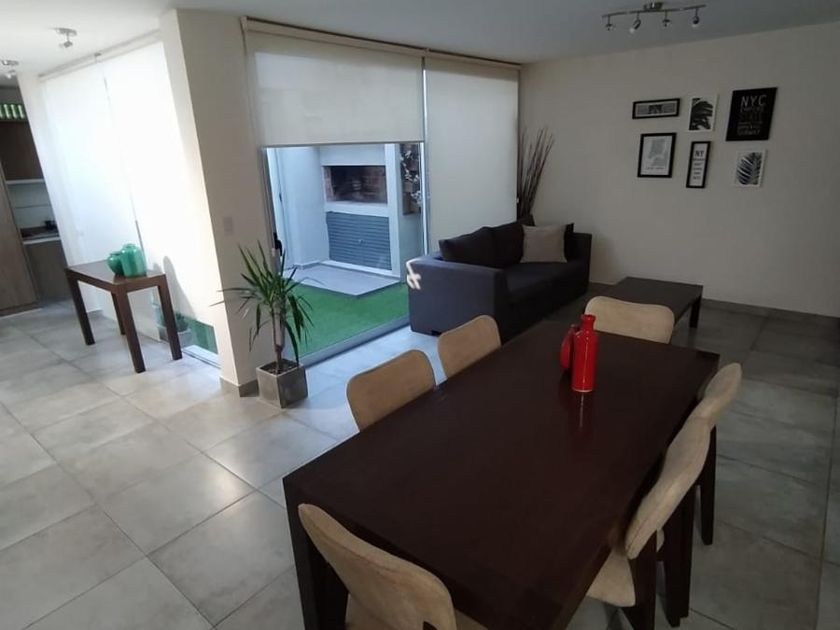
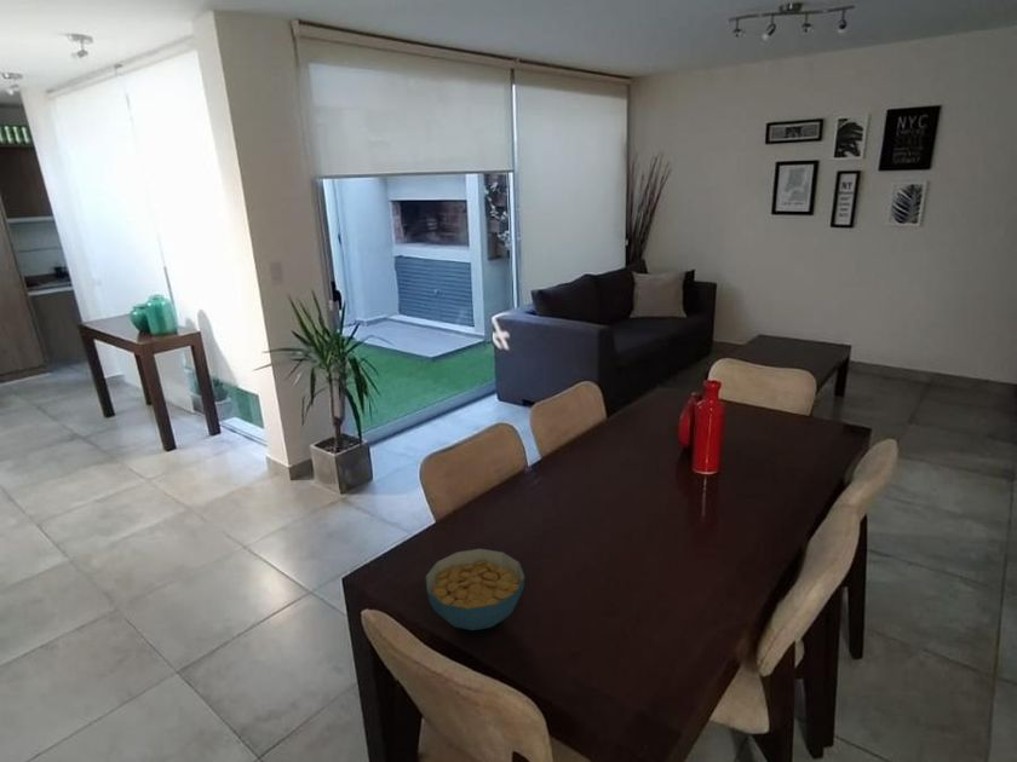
+ cereal bowl [424,548,525,631]
